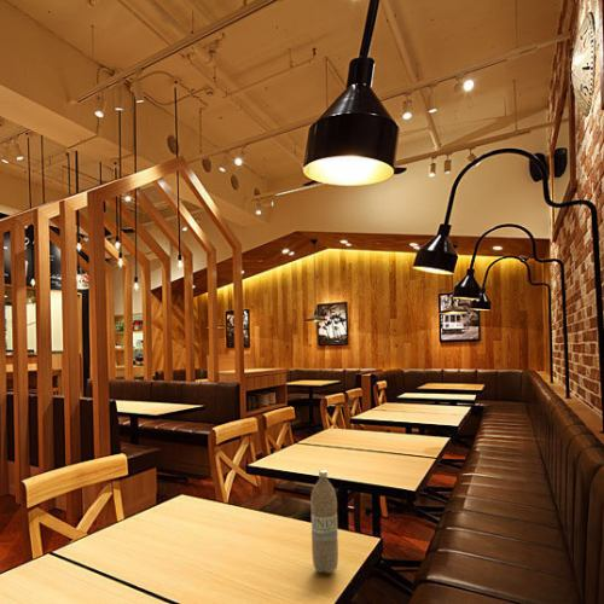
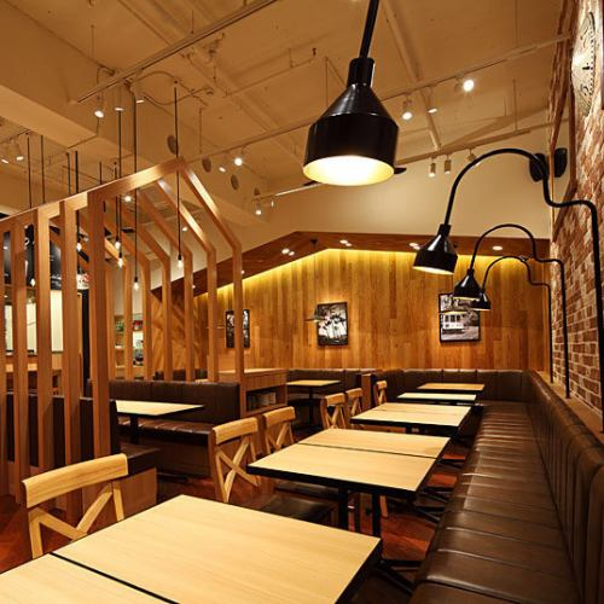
- water bottle [309,469,339,575]
